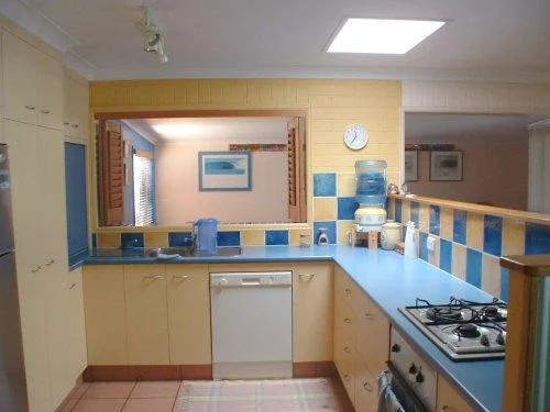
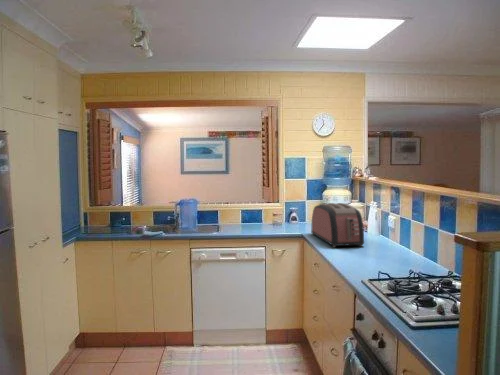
+ toaster [310,202,365,248]
